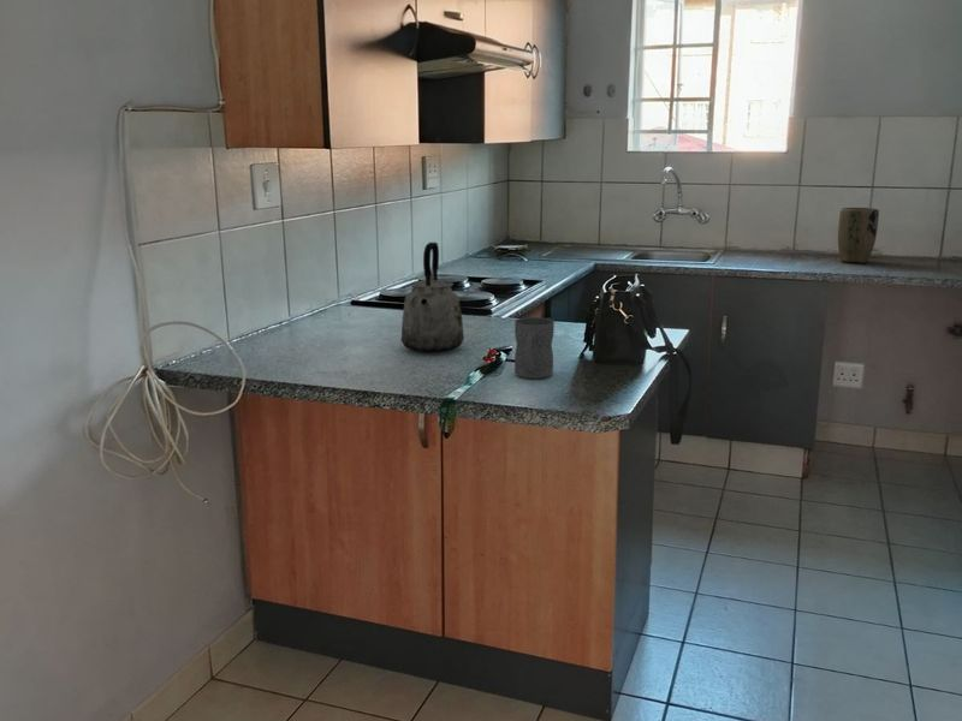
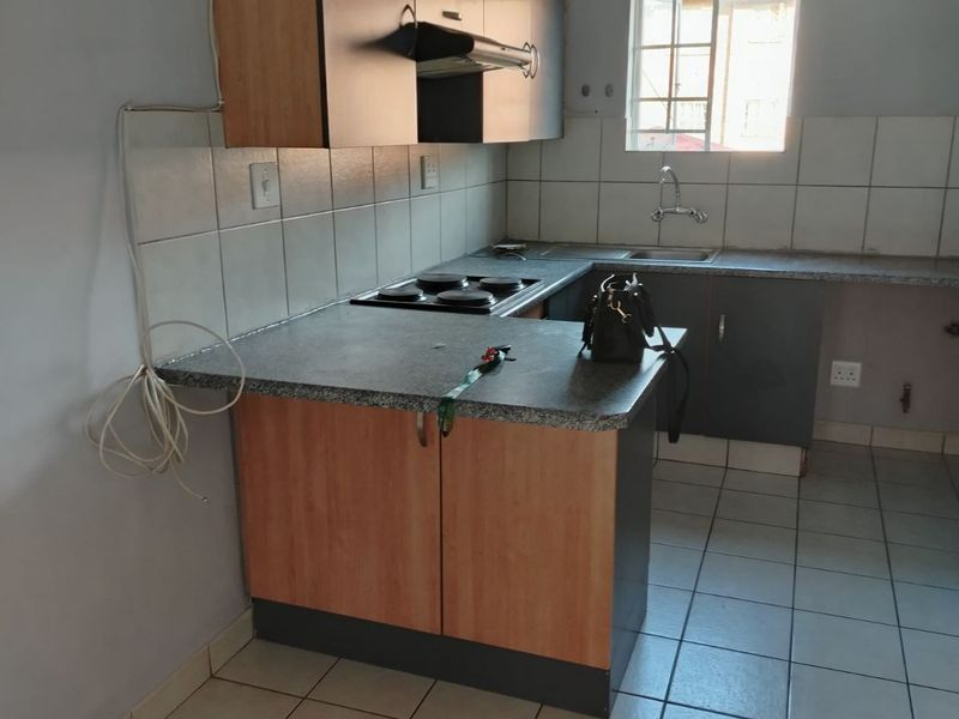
- kettle [400,242,465,353]
- plant pot [837,207,880,264]
- mug [513,316,556,380]
